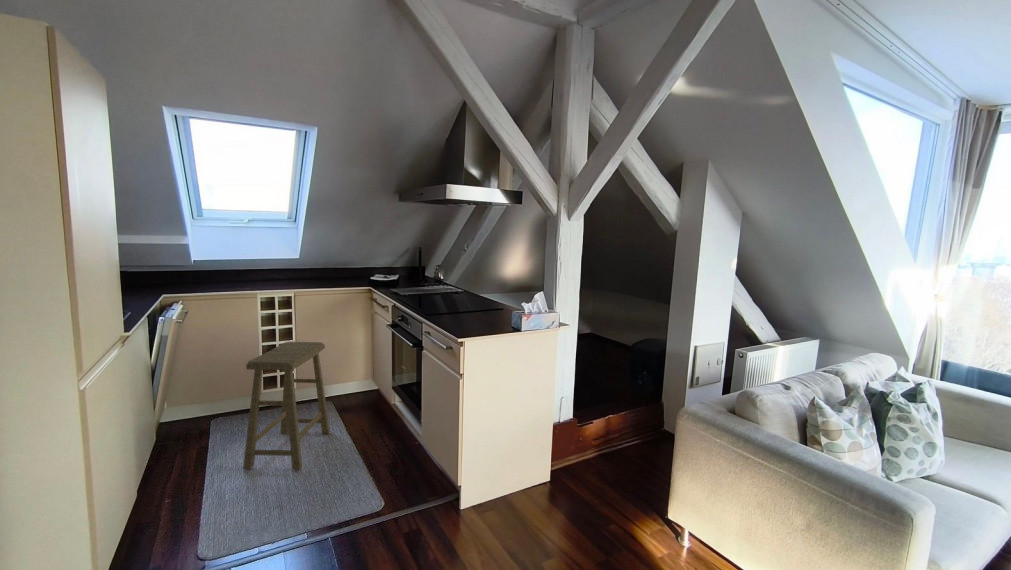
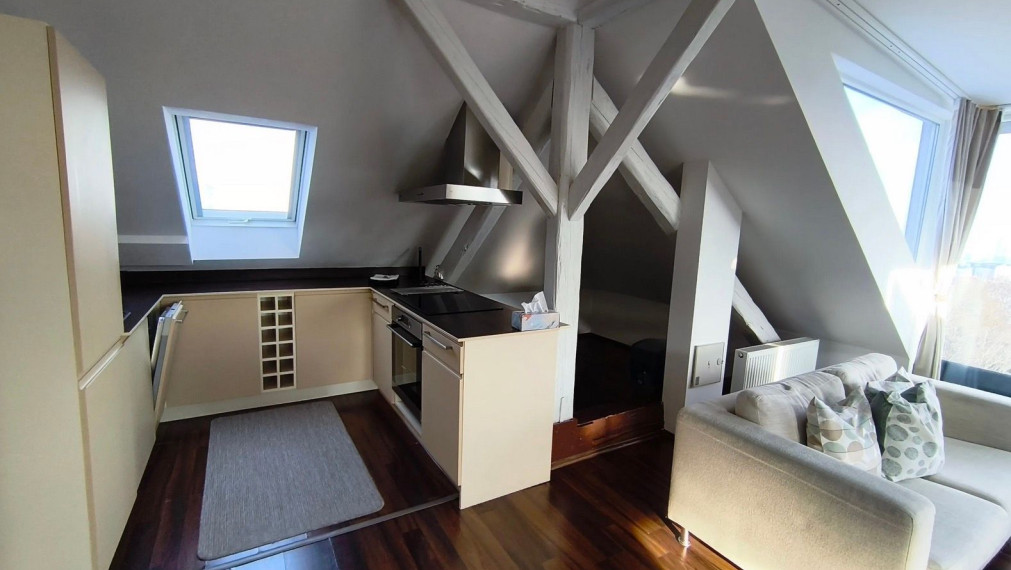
- stool [242,341,331,471]
